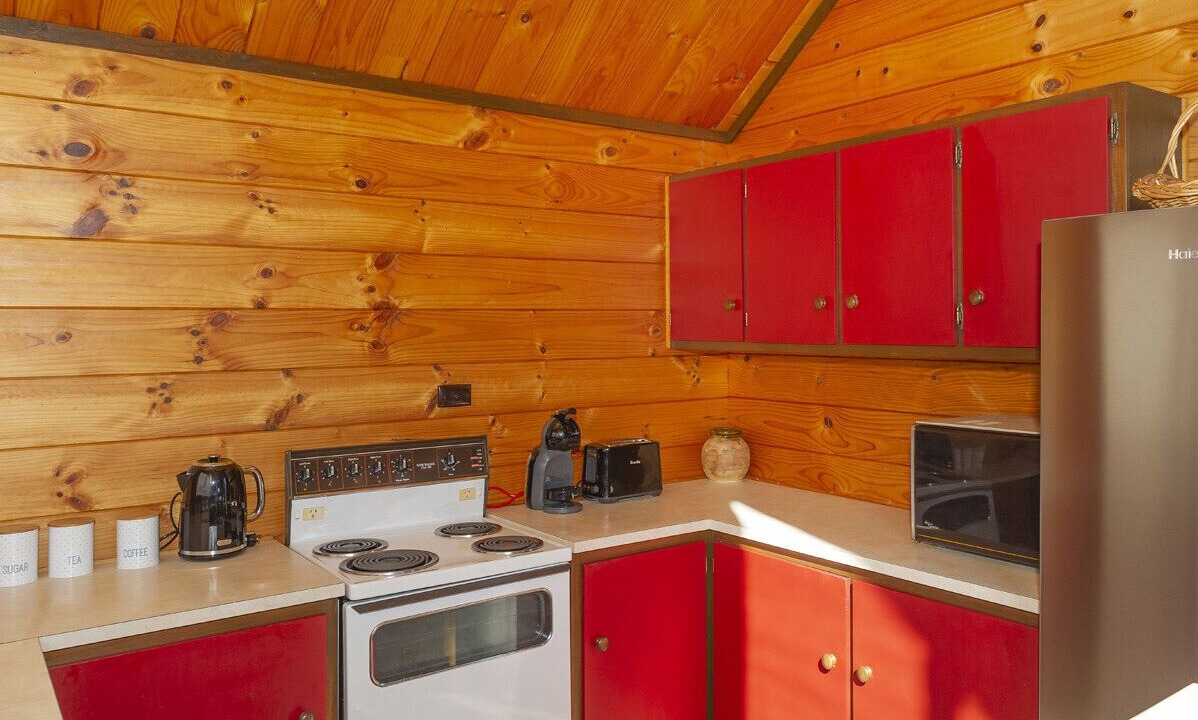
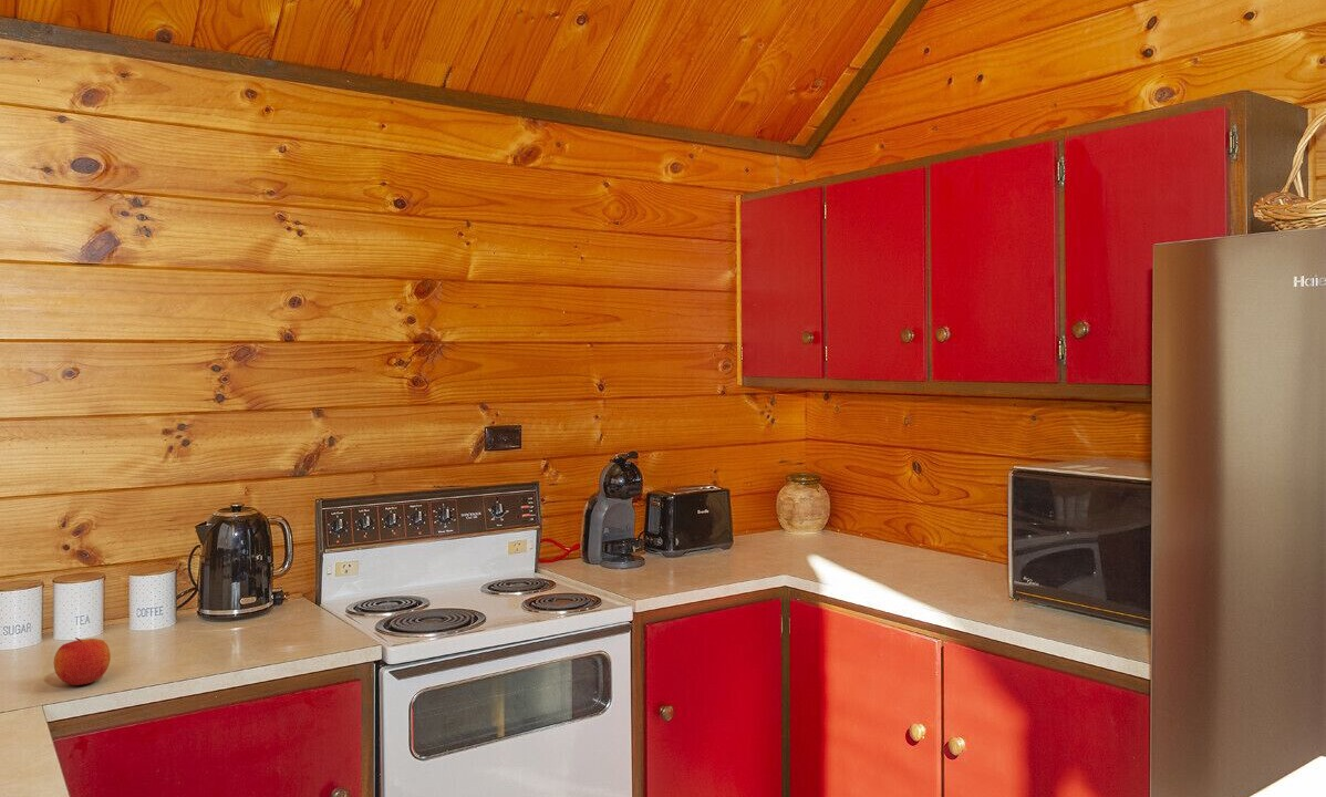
+ apple [53,636,112,686]
